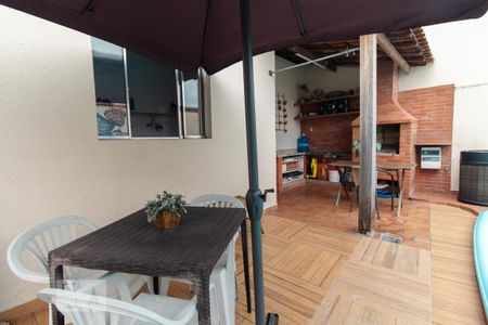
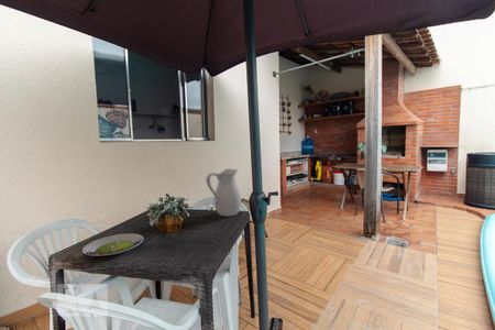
+ pitcher [205,167,242,218]
+ salad plate [81,232,144,257]
